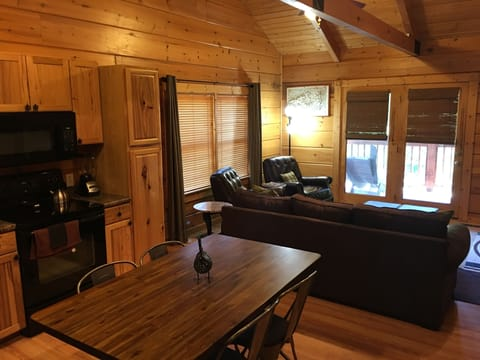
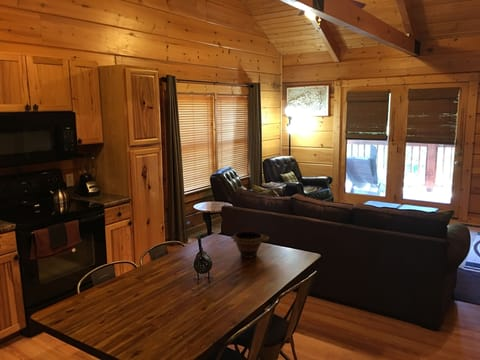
+ bowl [230,230,270,259]
